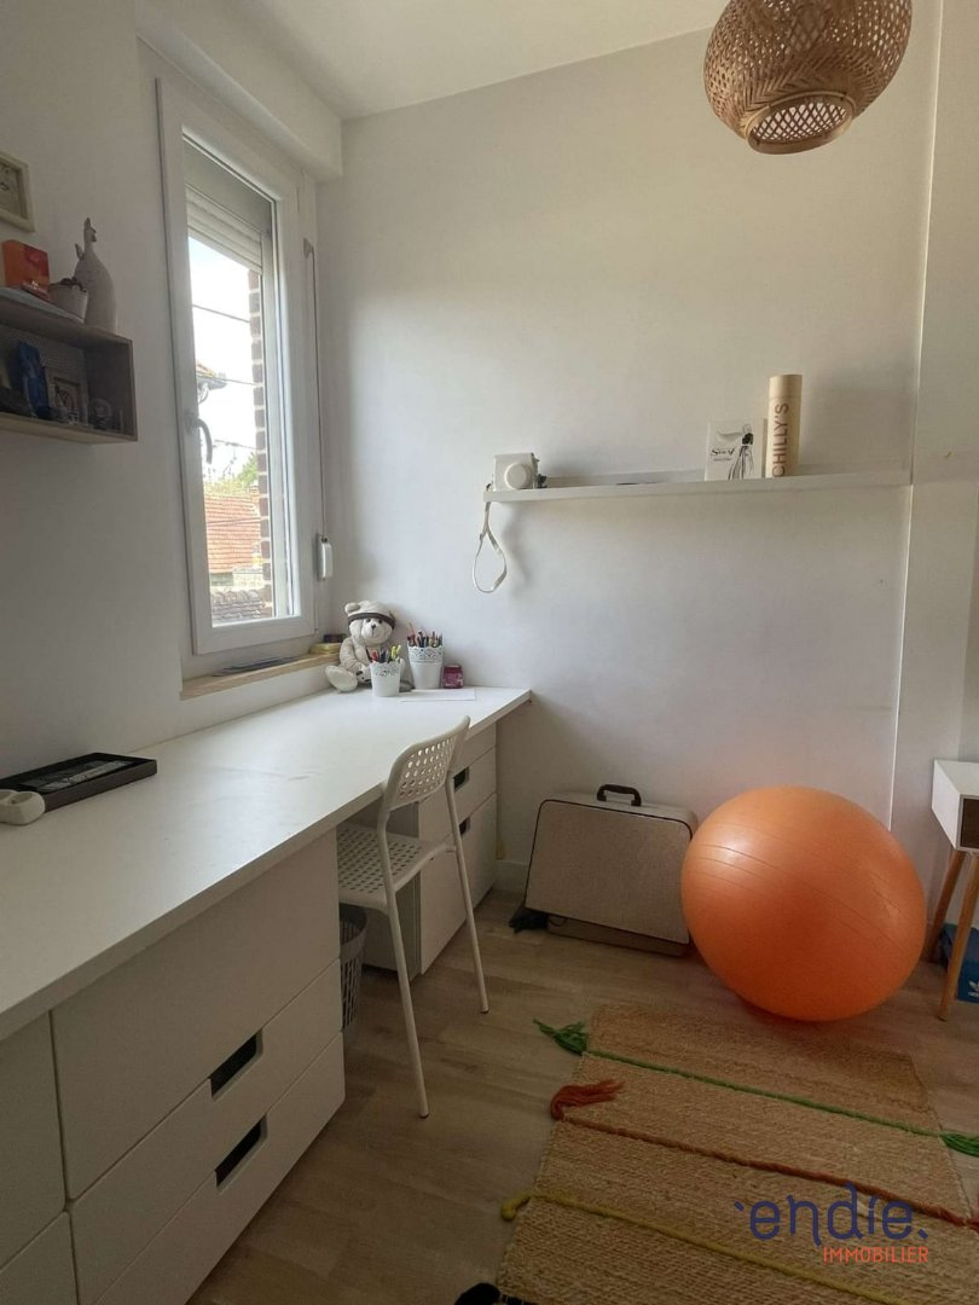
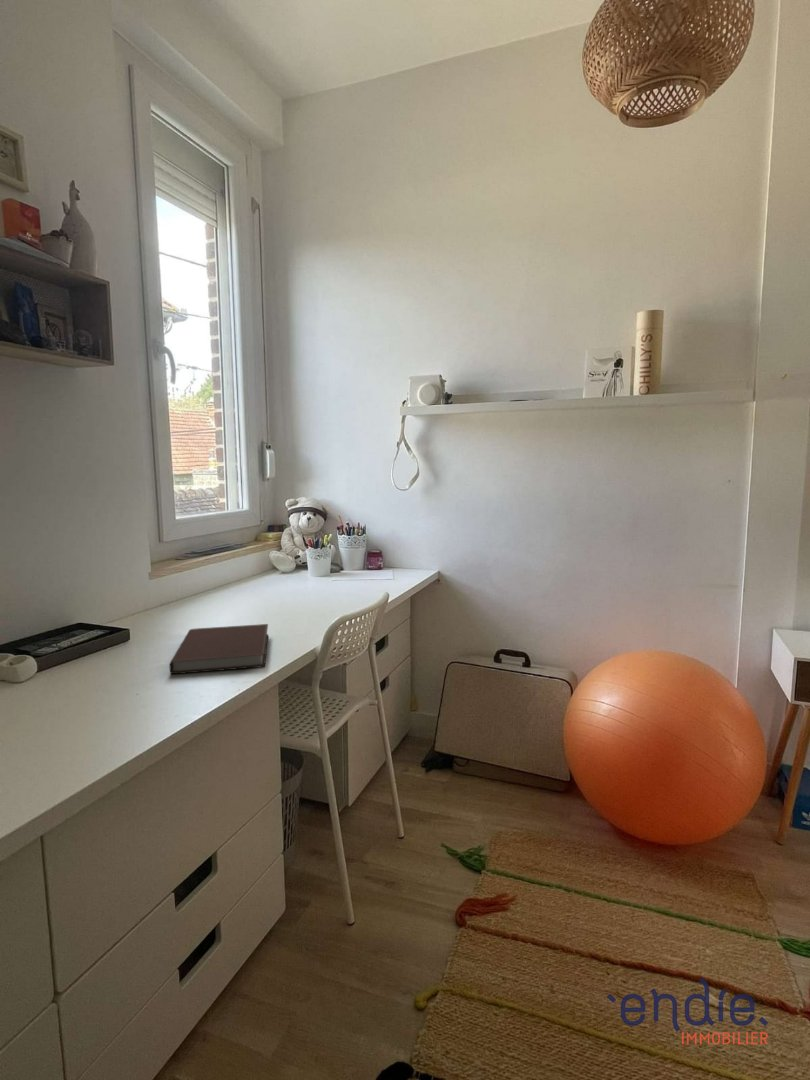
+ notebook [168,623,269,675]
